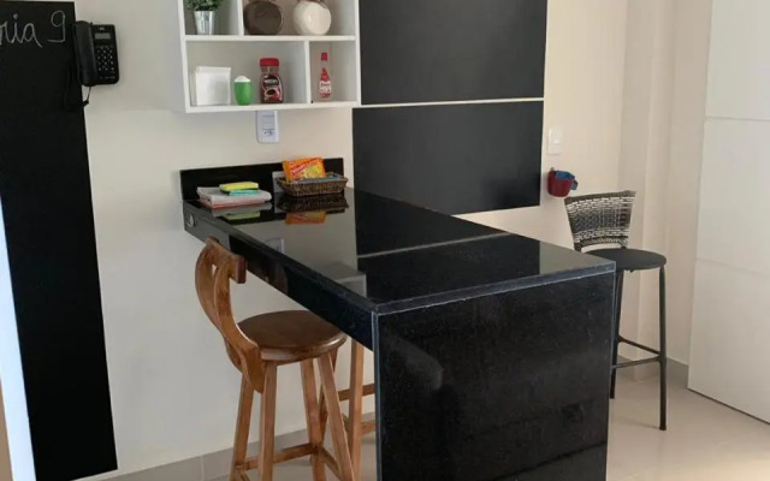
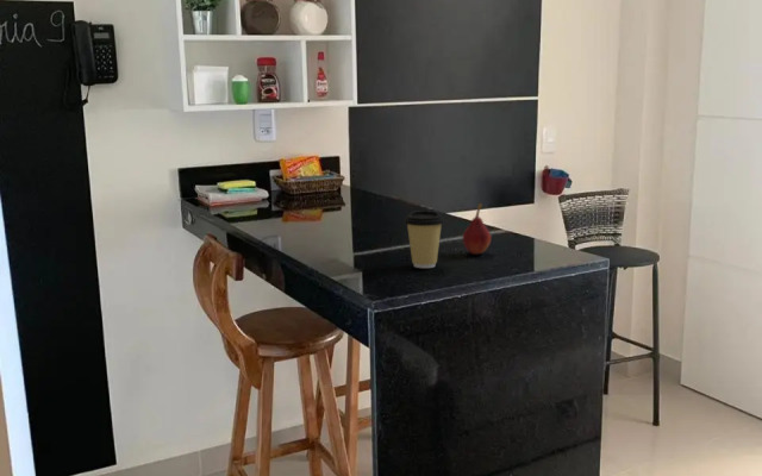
+ coffee cup [404,209,445,269]
+ fruit [462,202,492,256]
